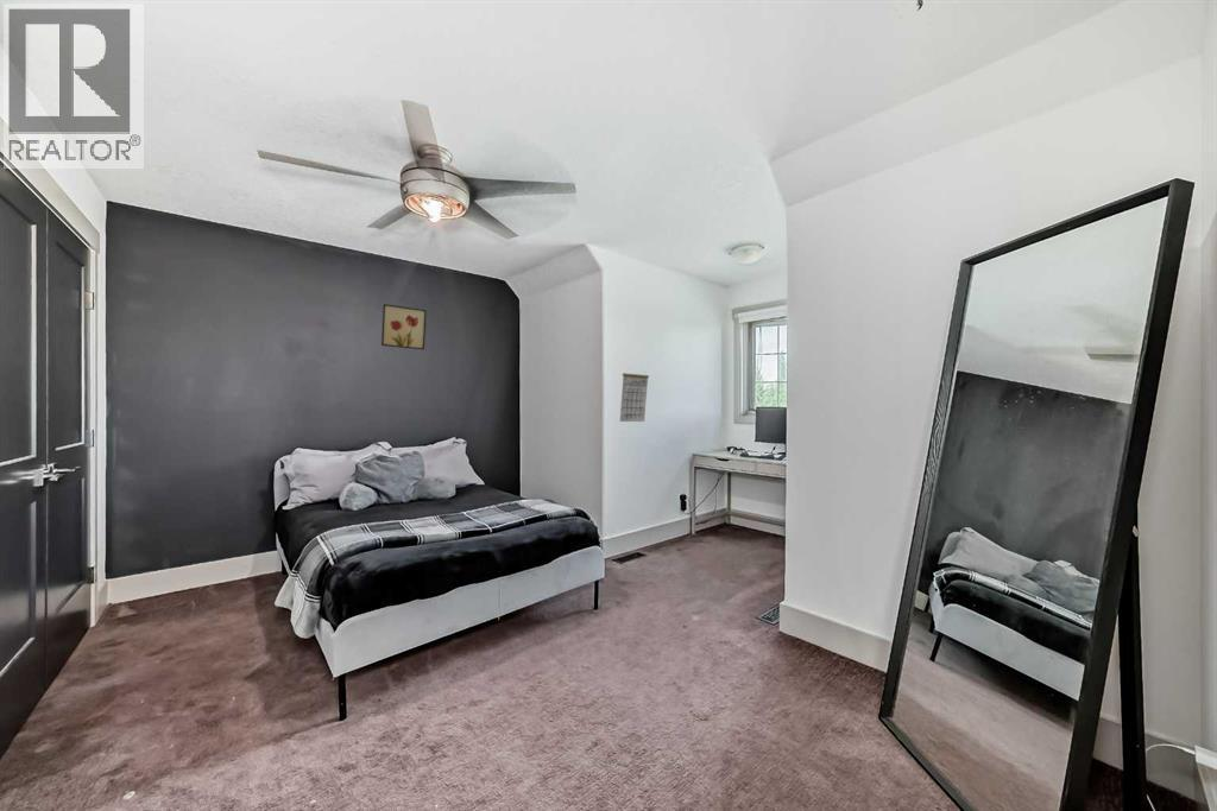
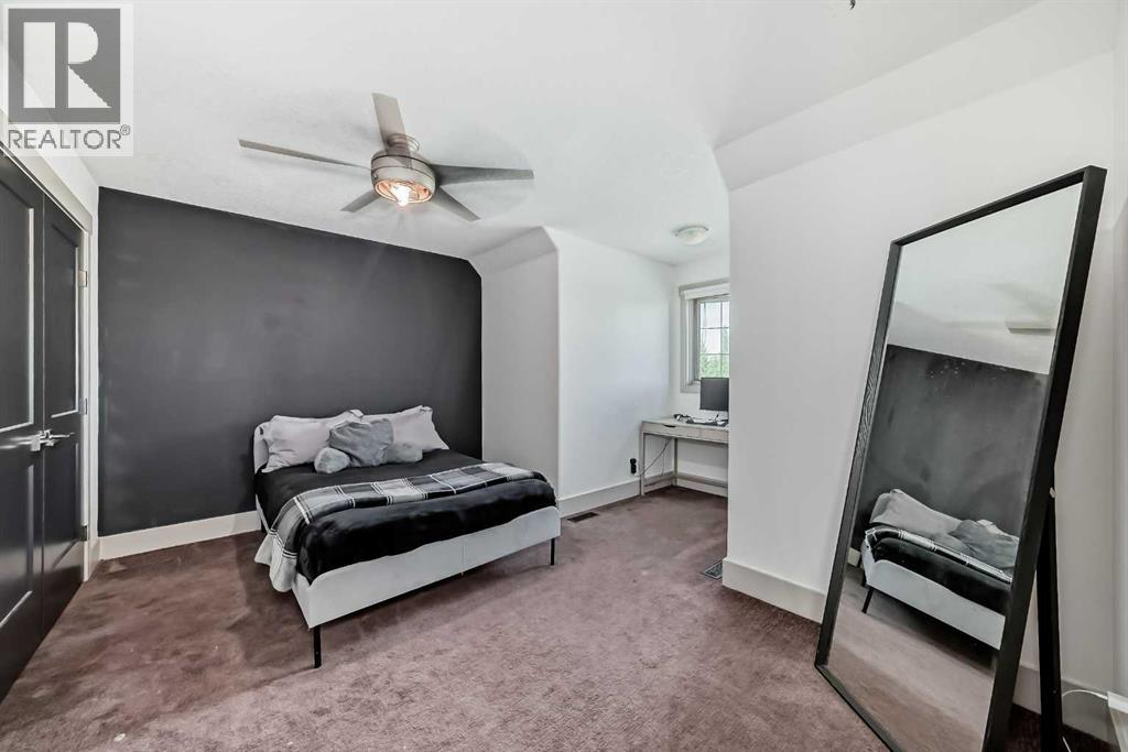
- calendar [619,367,650,423]
- wall art [380,303,428,350]
